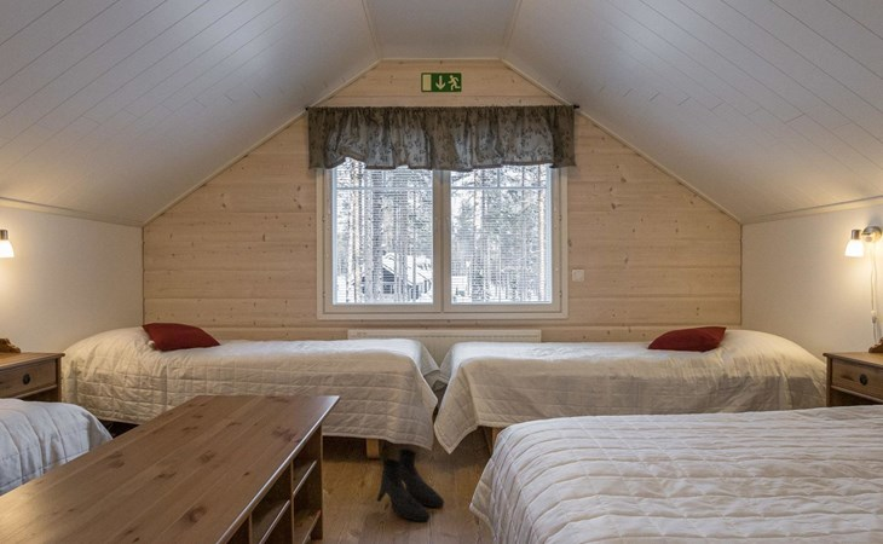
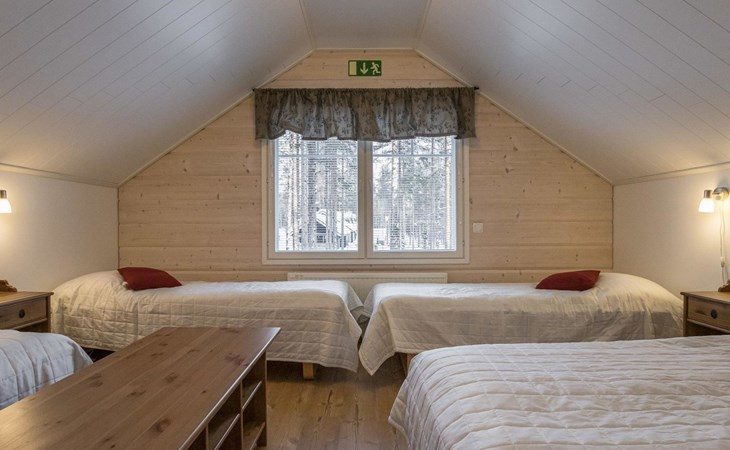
- boots [376,447,445,522]
